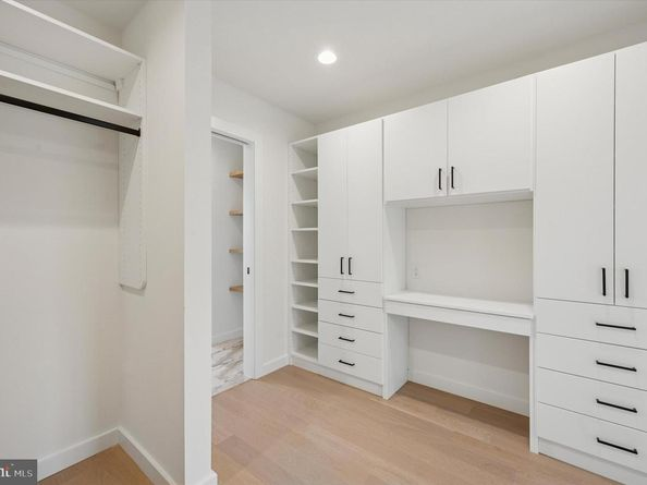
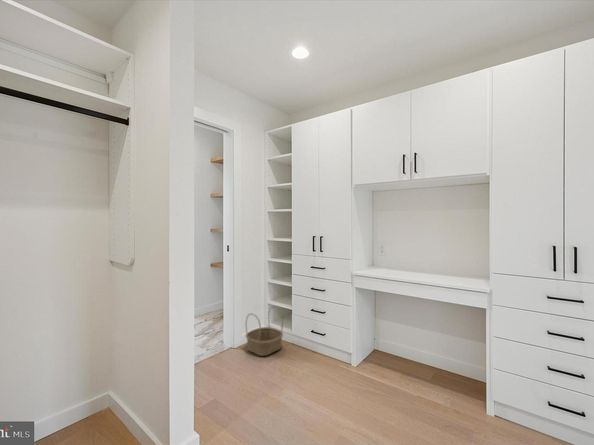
+ basket [245,305,284,357]
